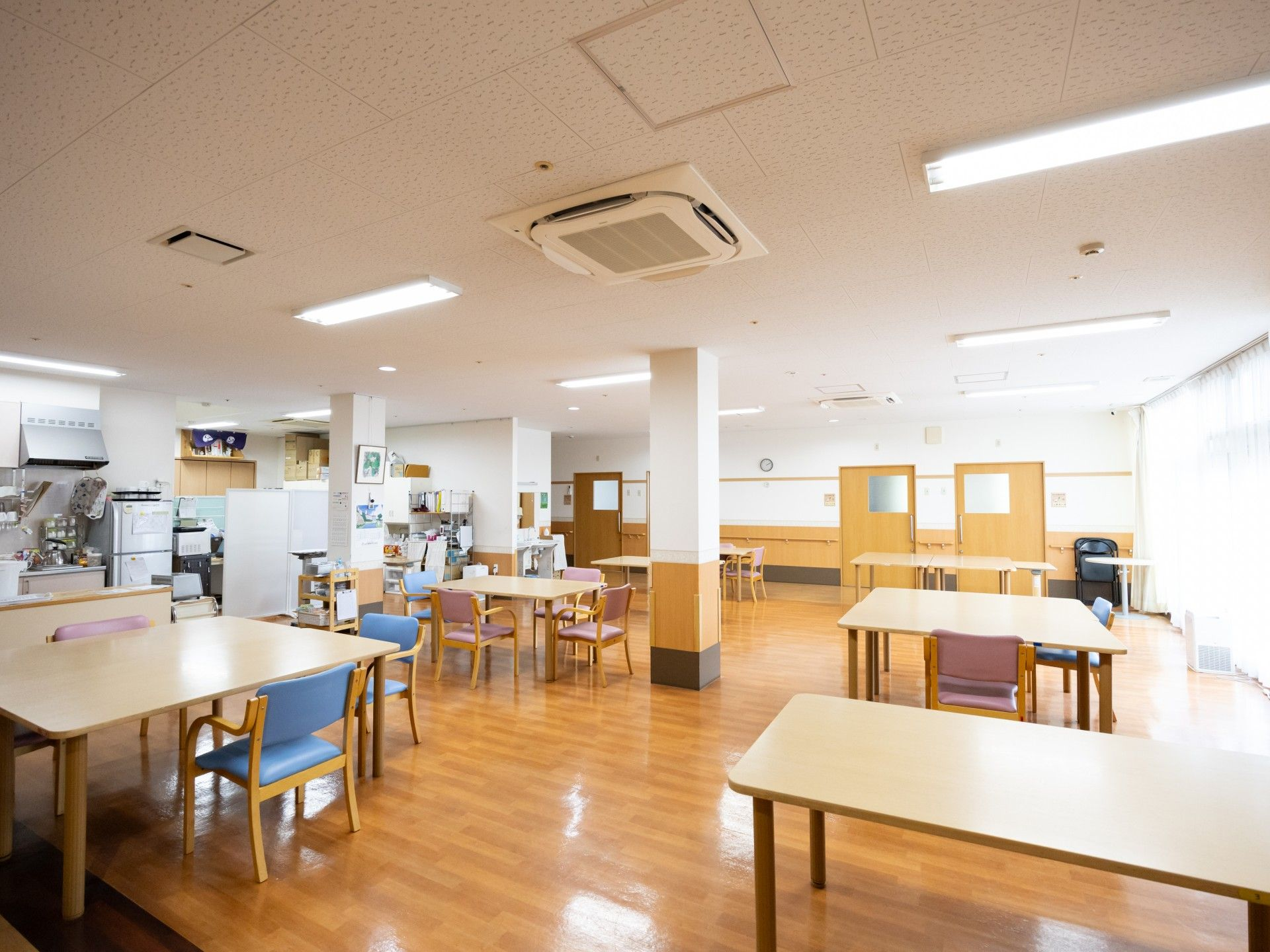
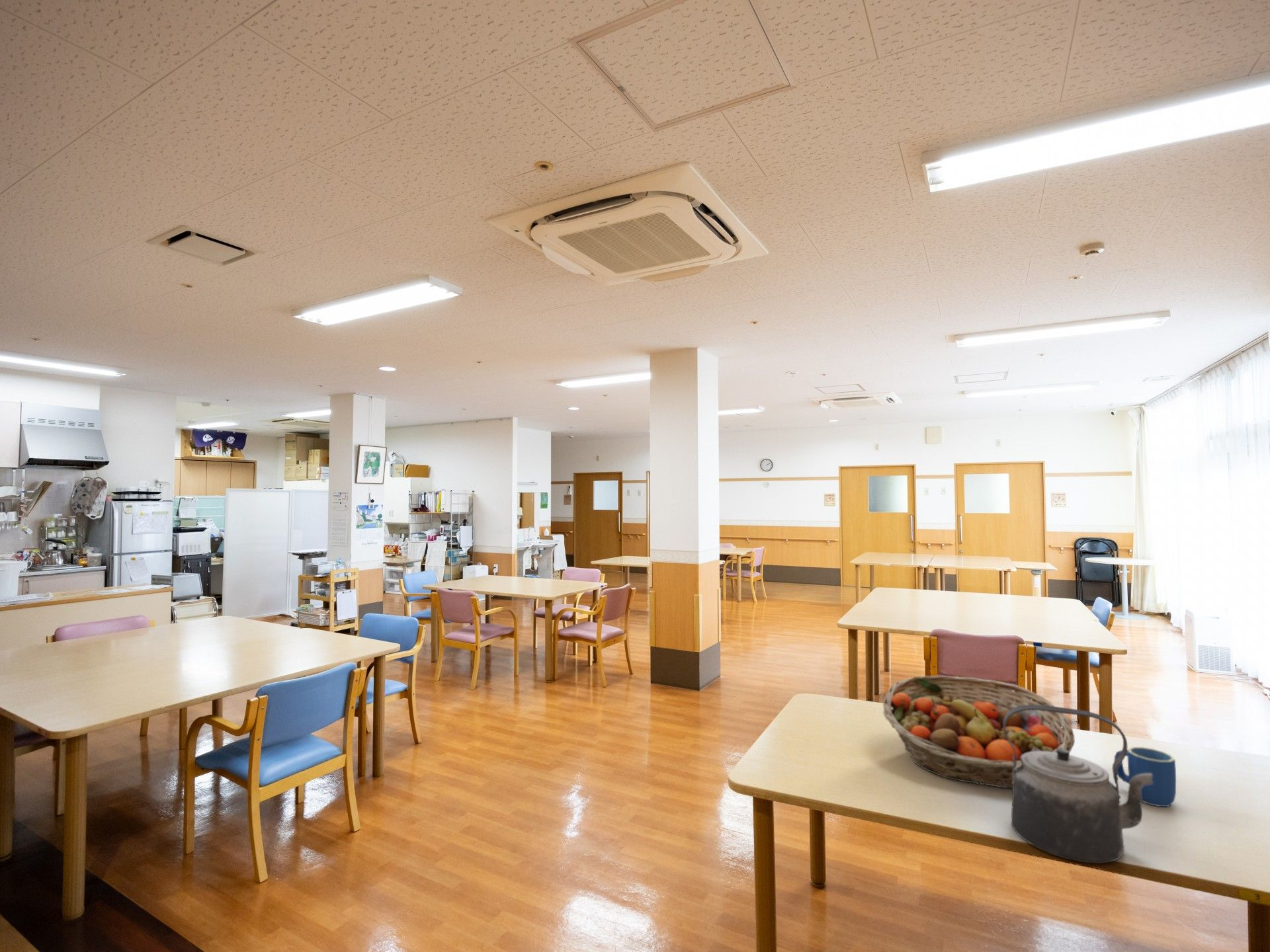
+ kettle [1003,705,1152,864]
+ mug [1113,746,1177,807]
+ fruit basket [882,675,1076,789]
